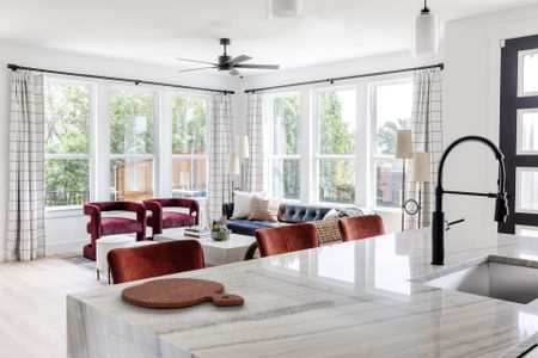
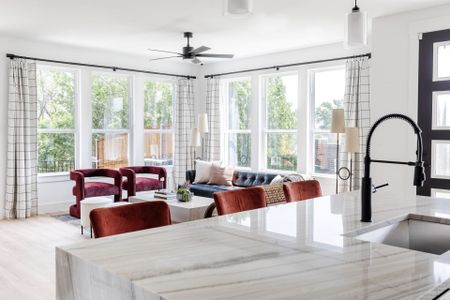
- cutting board [121,277,245,309]
